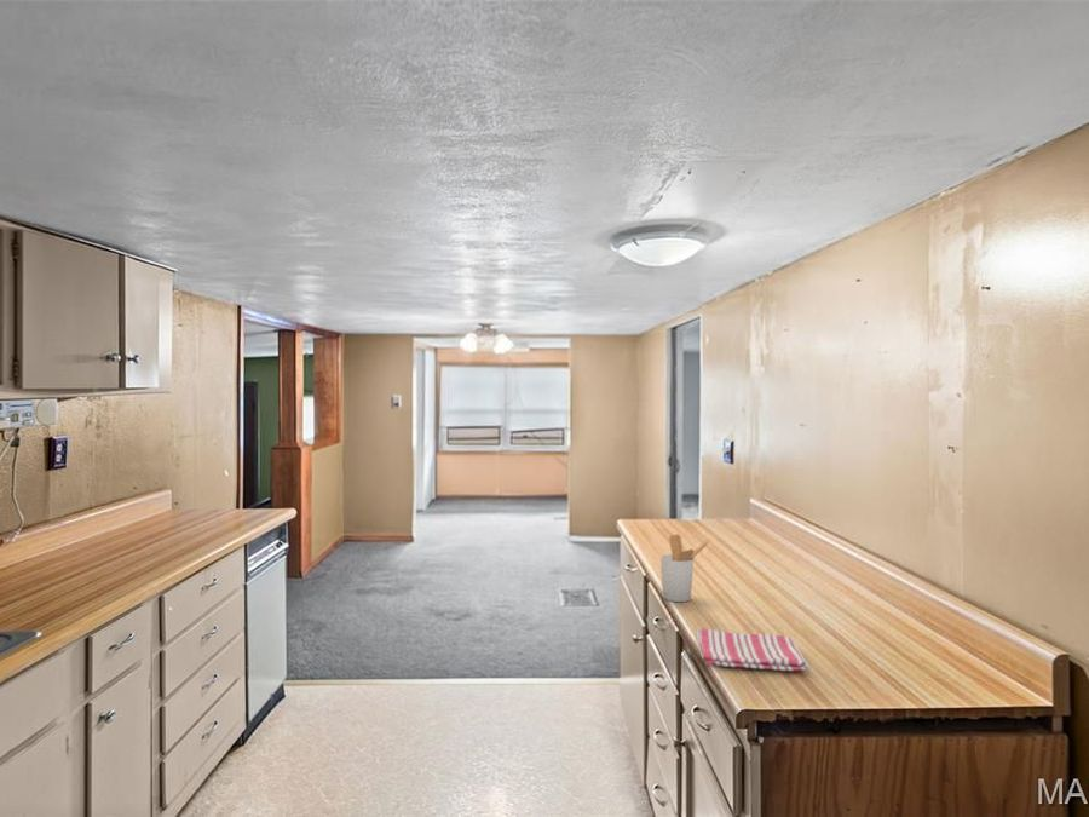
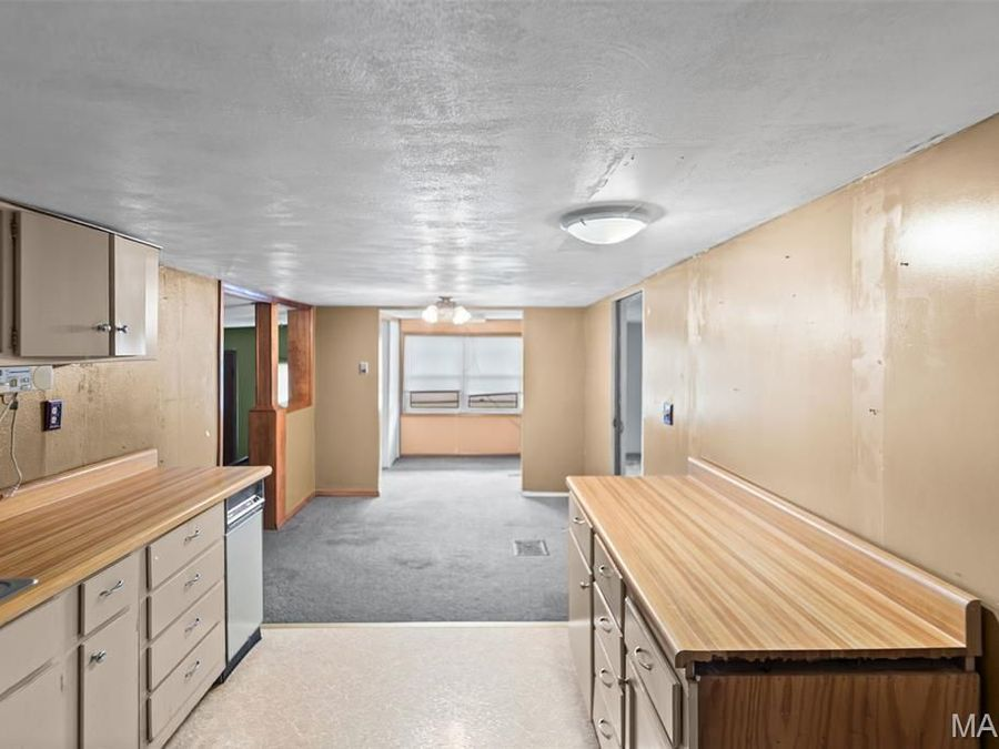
- utensil holder [659,533,710,603]
- dish towel [696,626,809,672]
